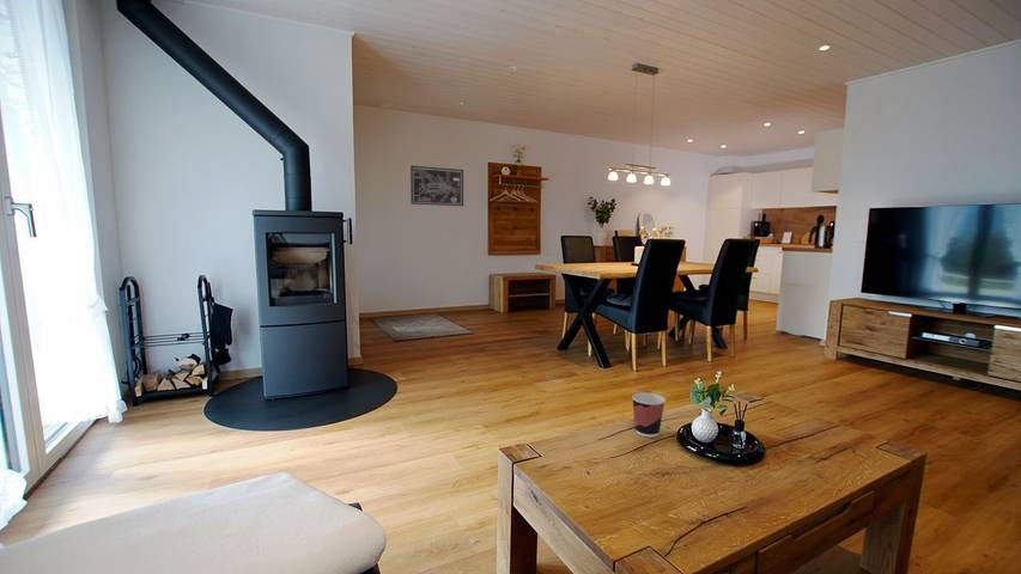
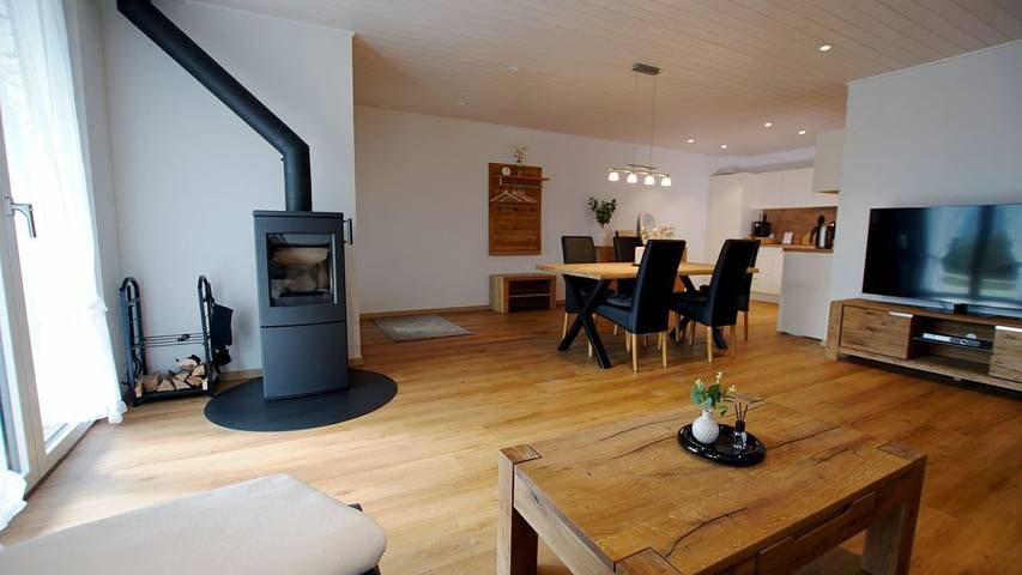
- cup [631,391,667,439]
- wall art [409,165,464,207]
